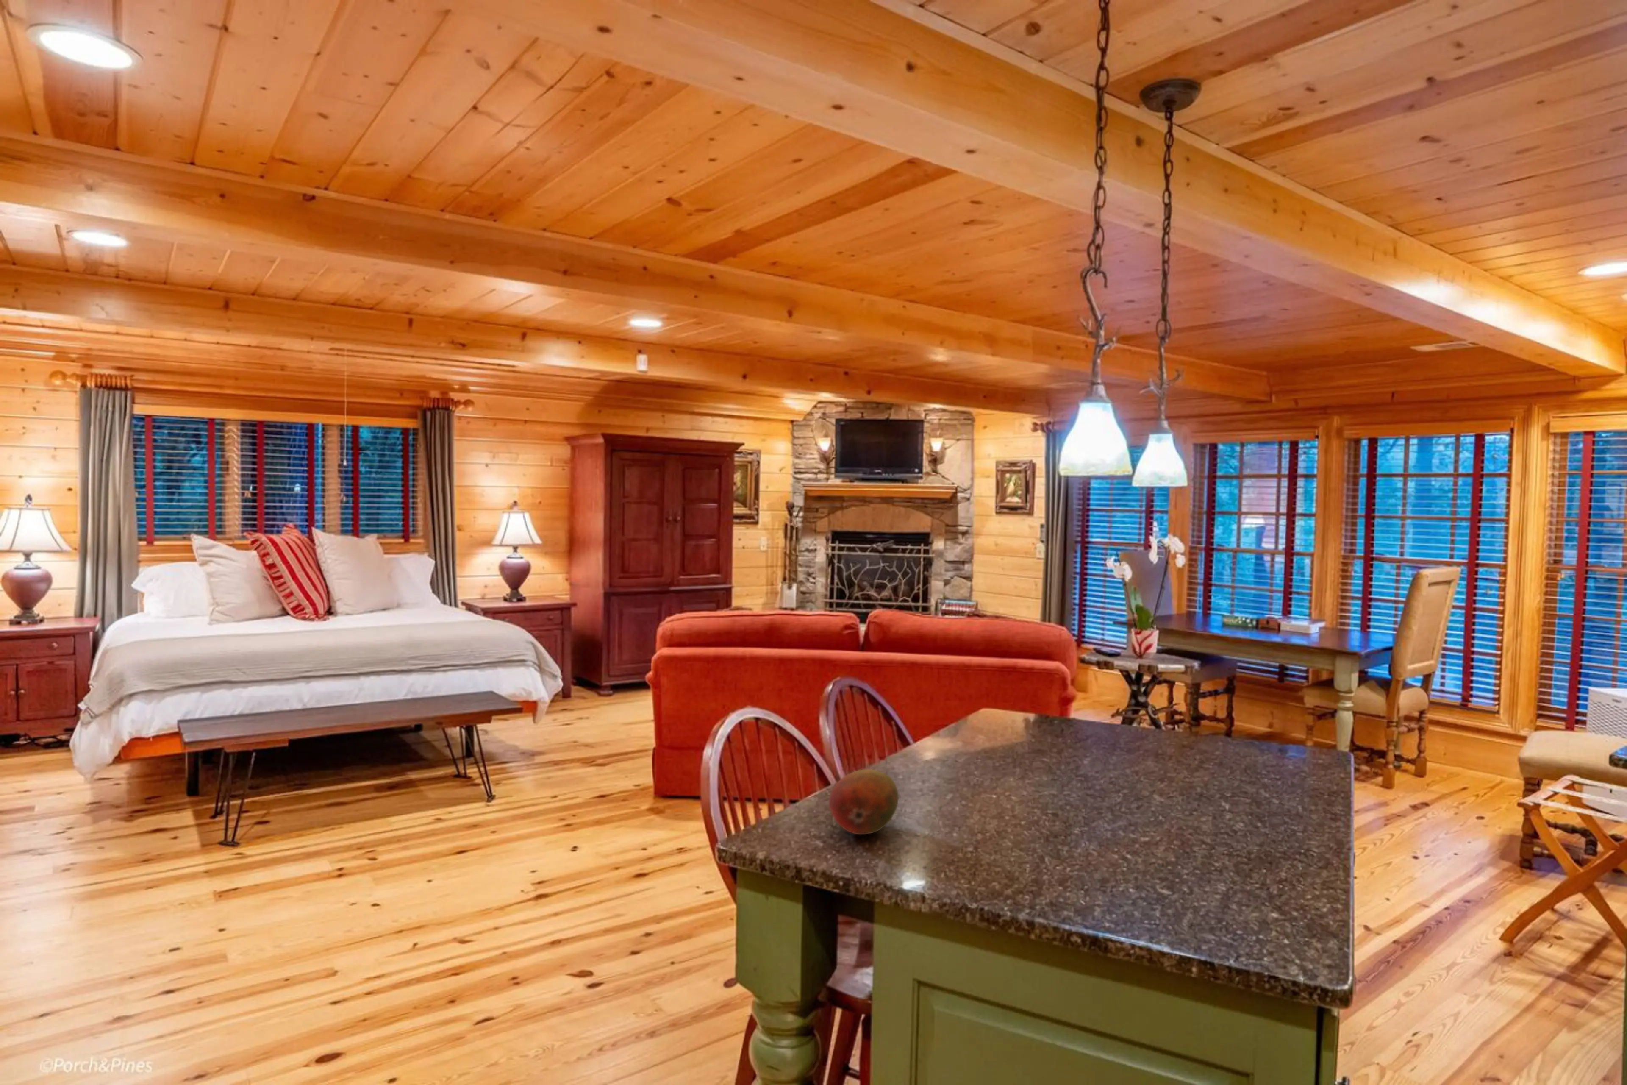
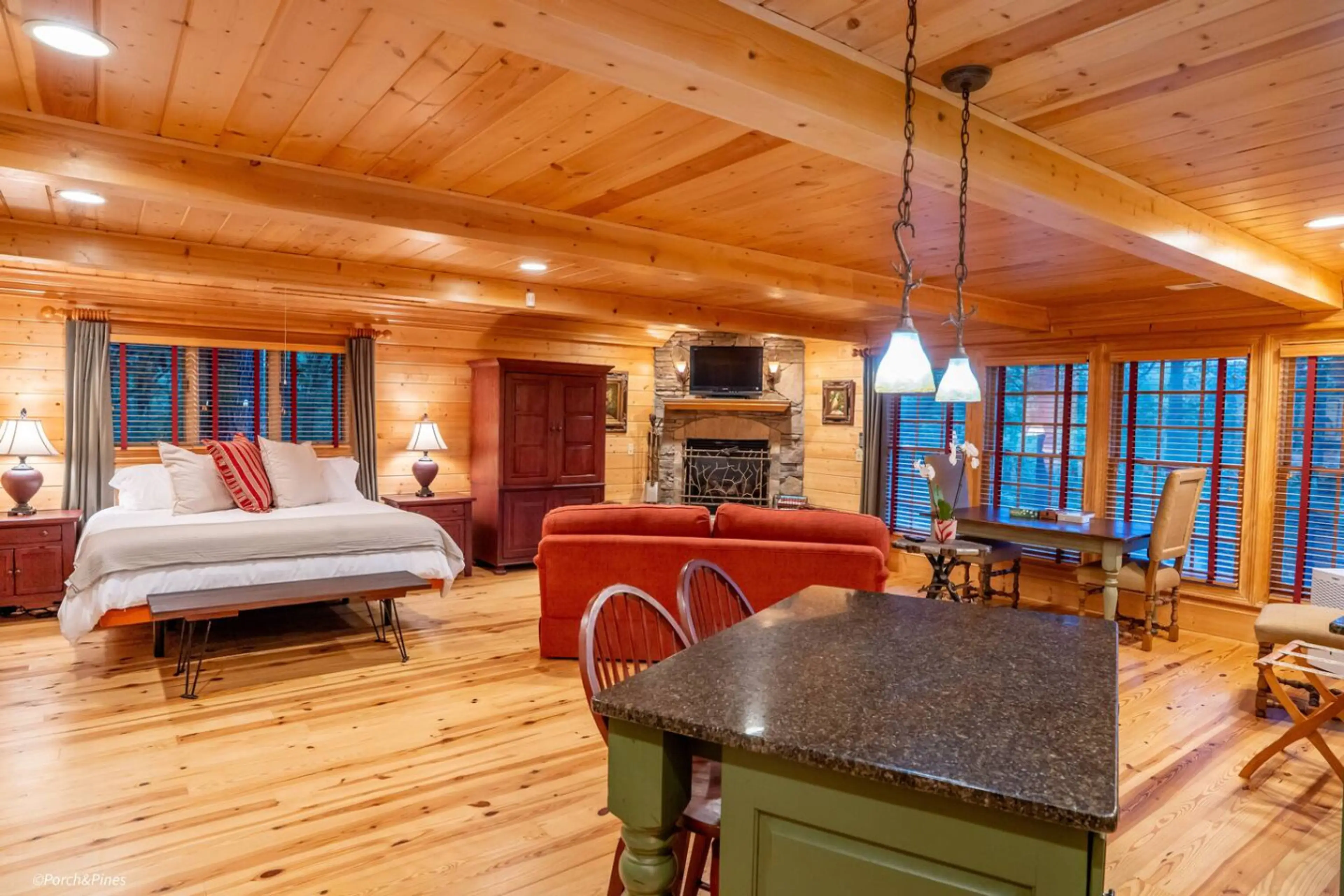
- fruit [828,769,899,834]
